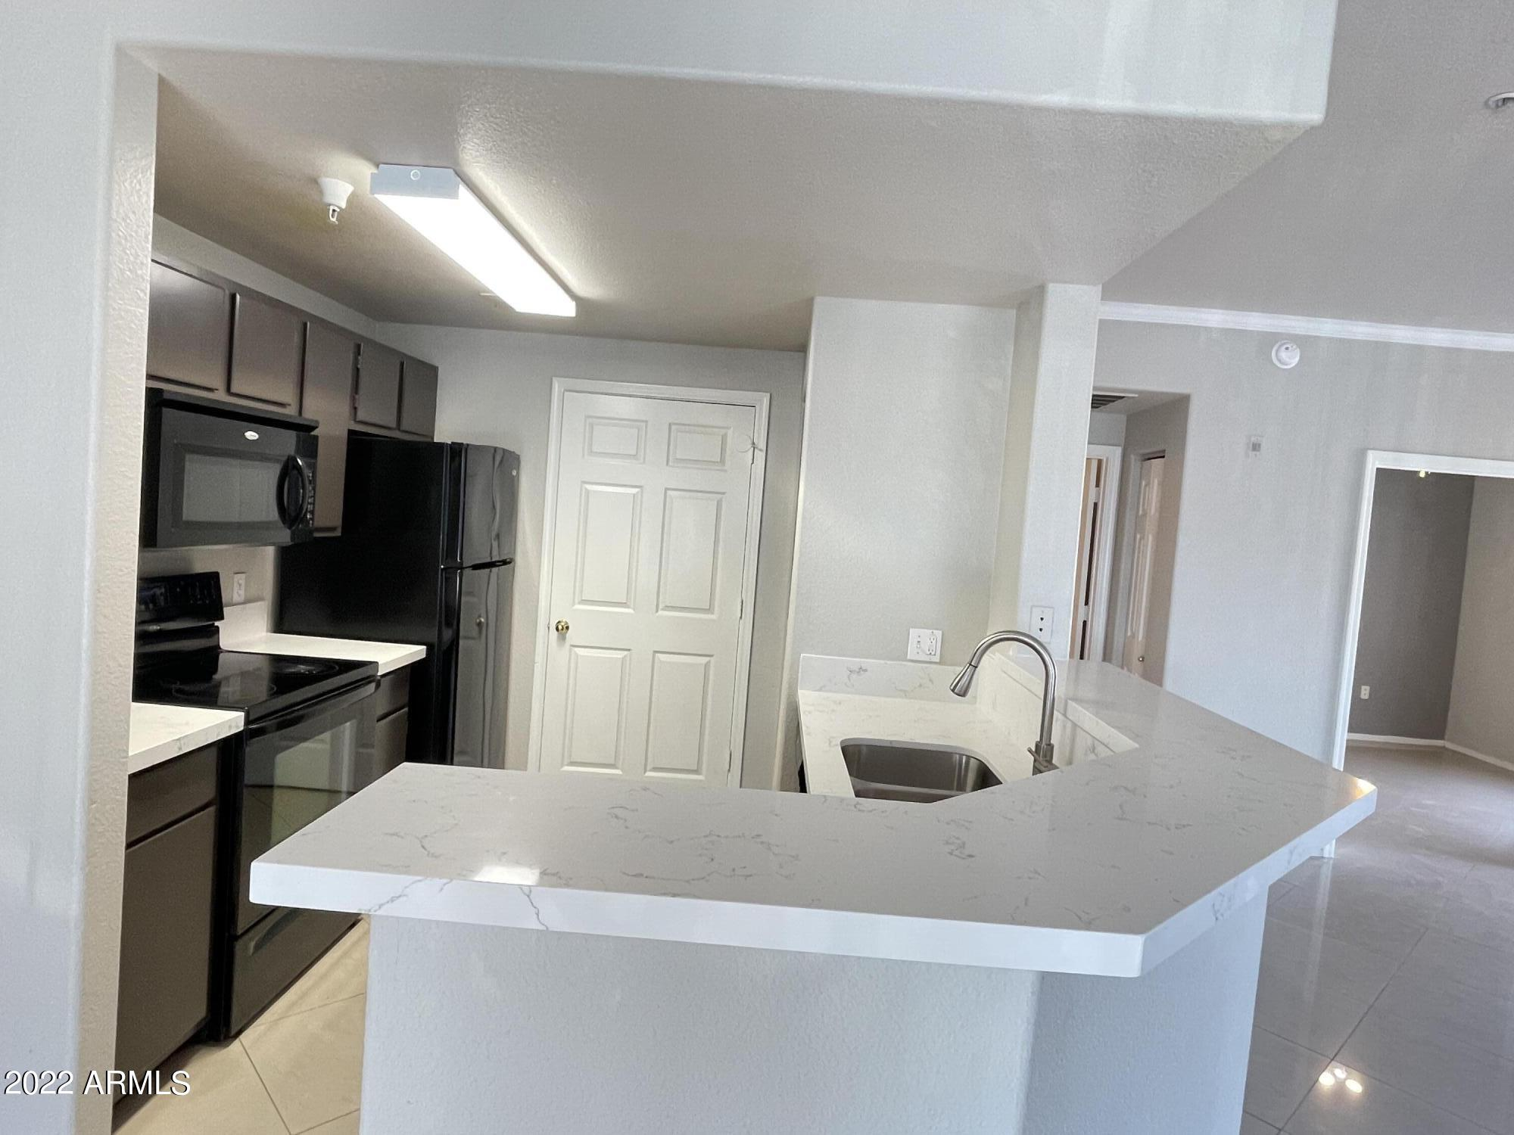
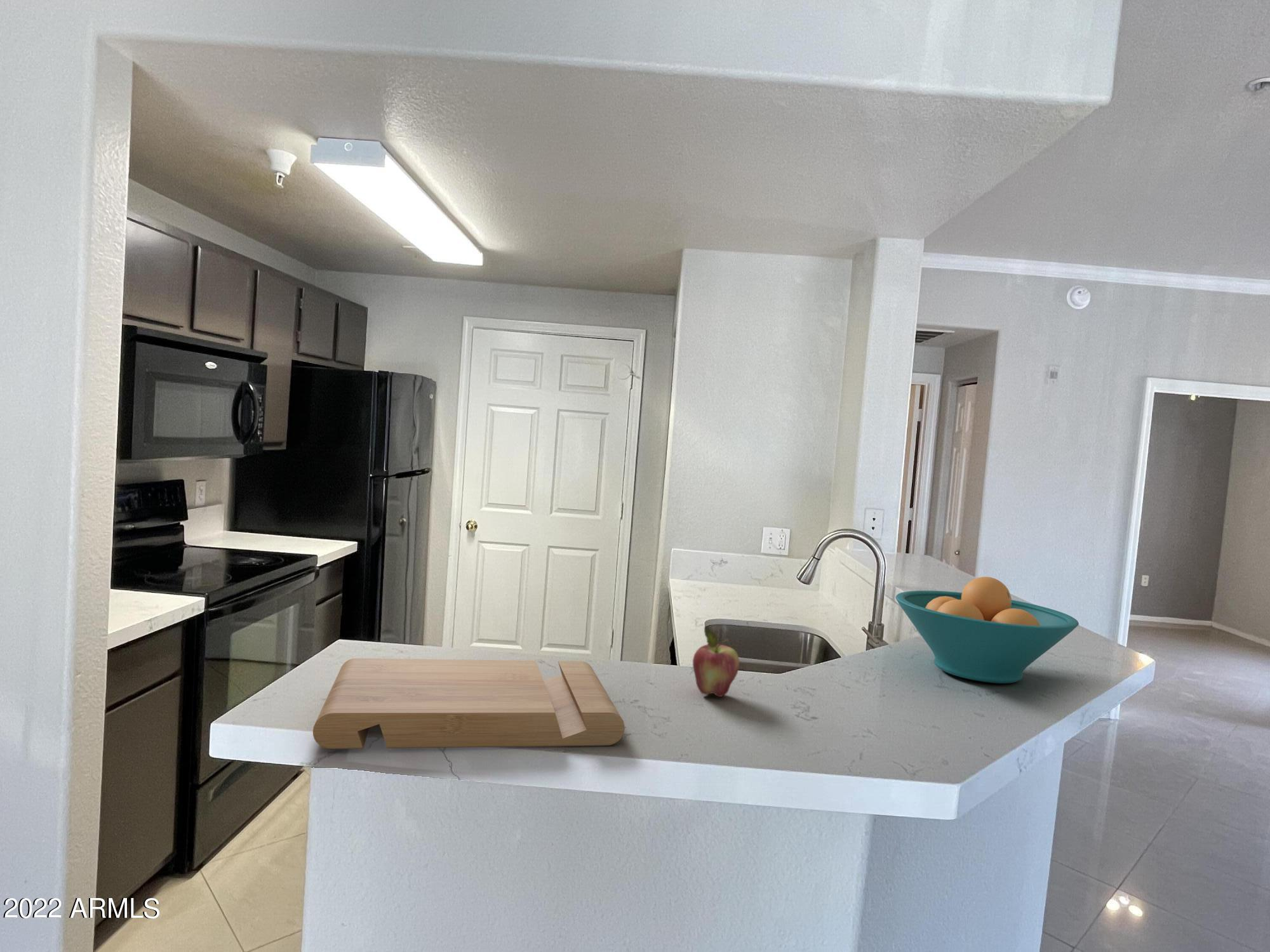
+ fruit [692,626,740,697]
+ cutting board [312,658,625,750]
+ fruit bowl [895,576,1079,684]
